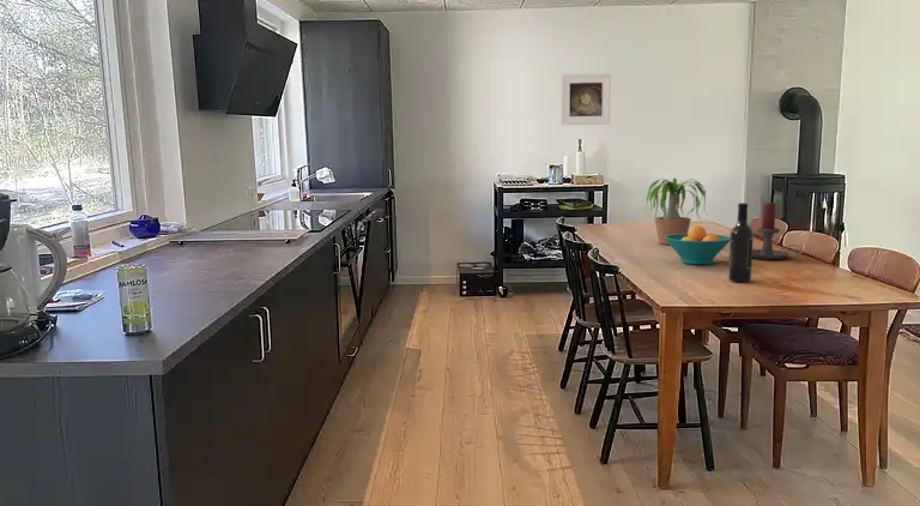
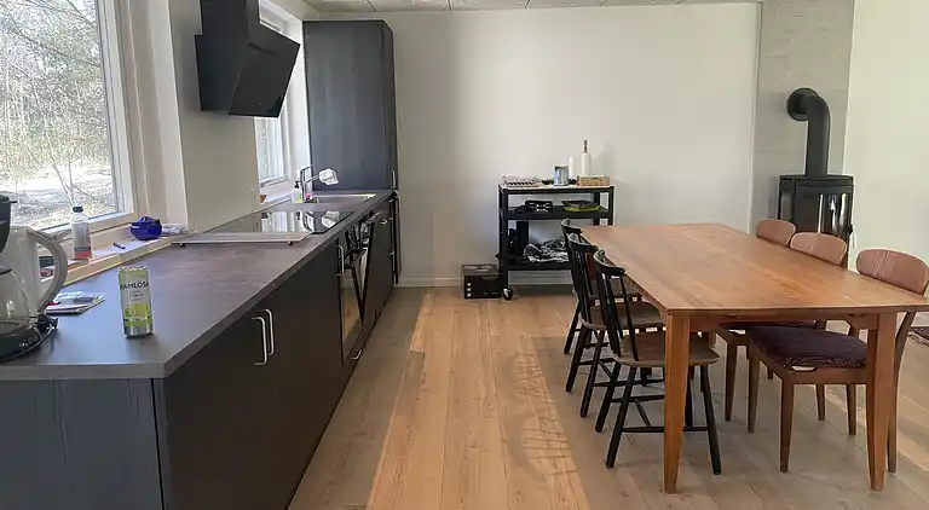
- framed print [559,73,612,126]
- wine bottle [727,201,755,283]
- fruit bowl [665,224,731,265]
- candle holder [752,200,803,260]
- potted plant [636,177,715,246]
